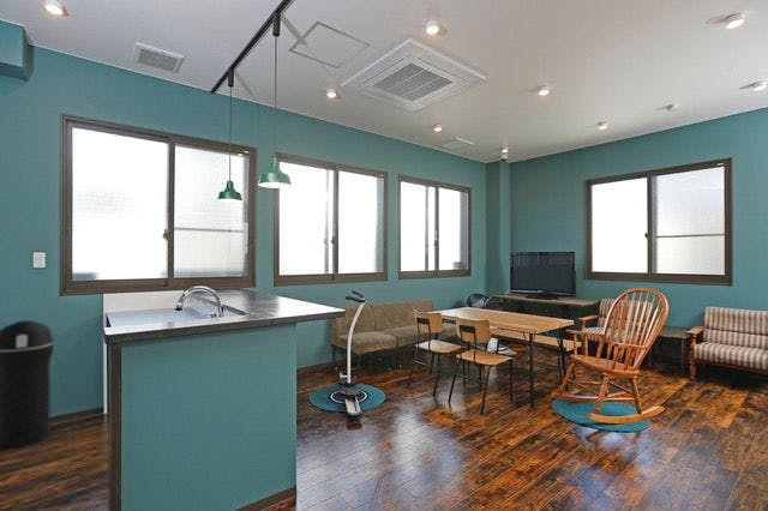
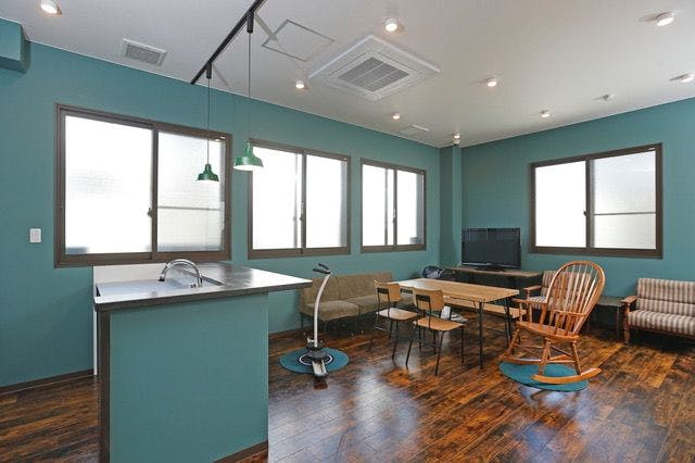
- trash can [0,319,55,450]
